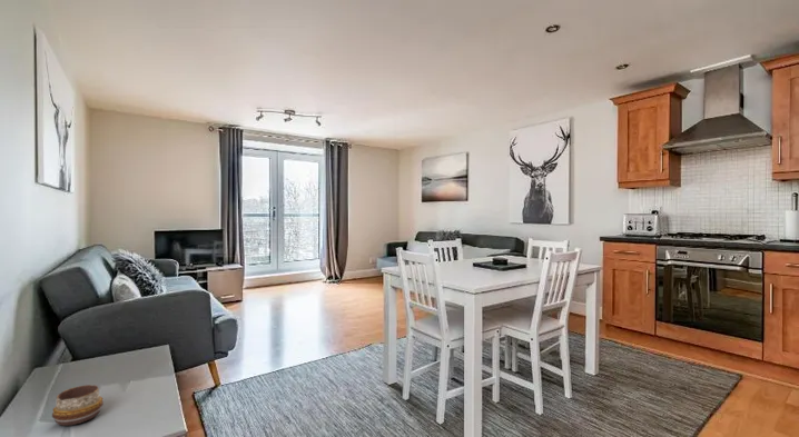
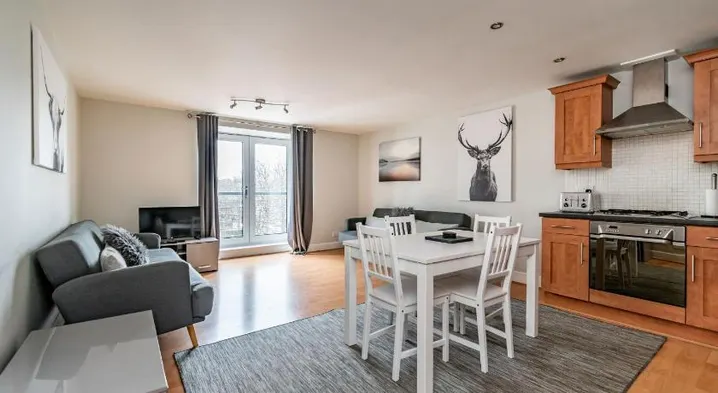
- decorative bowl [51,384,105,427]
